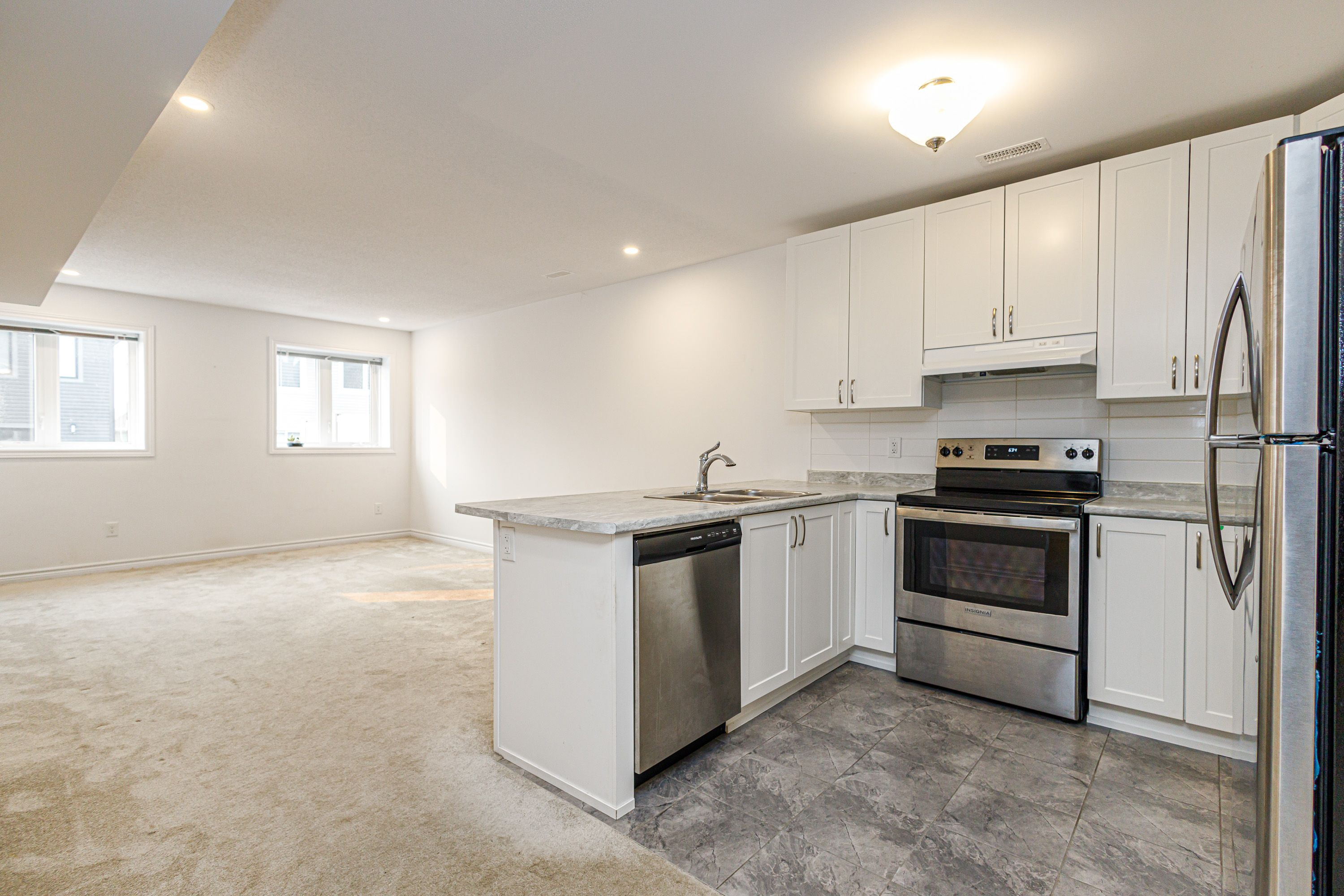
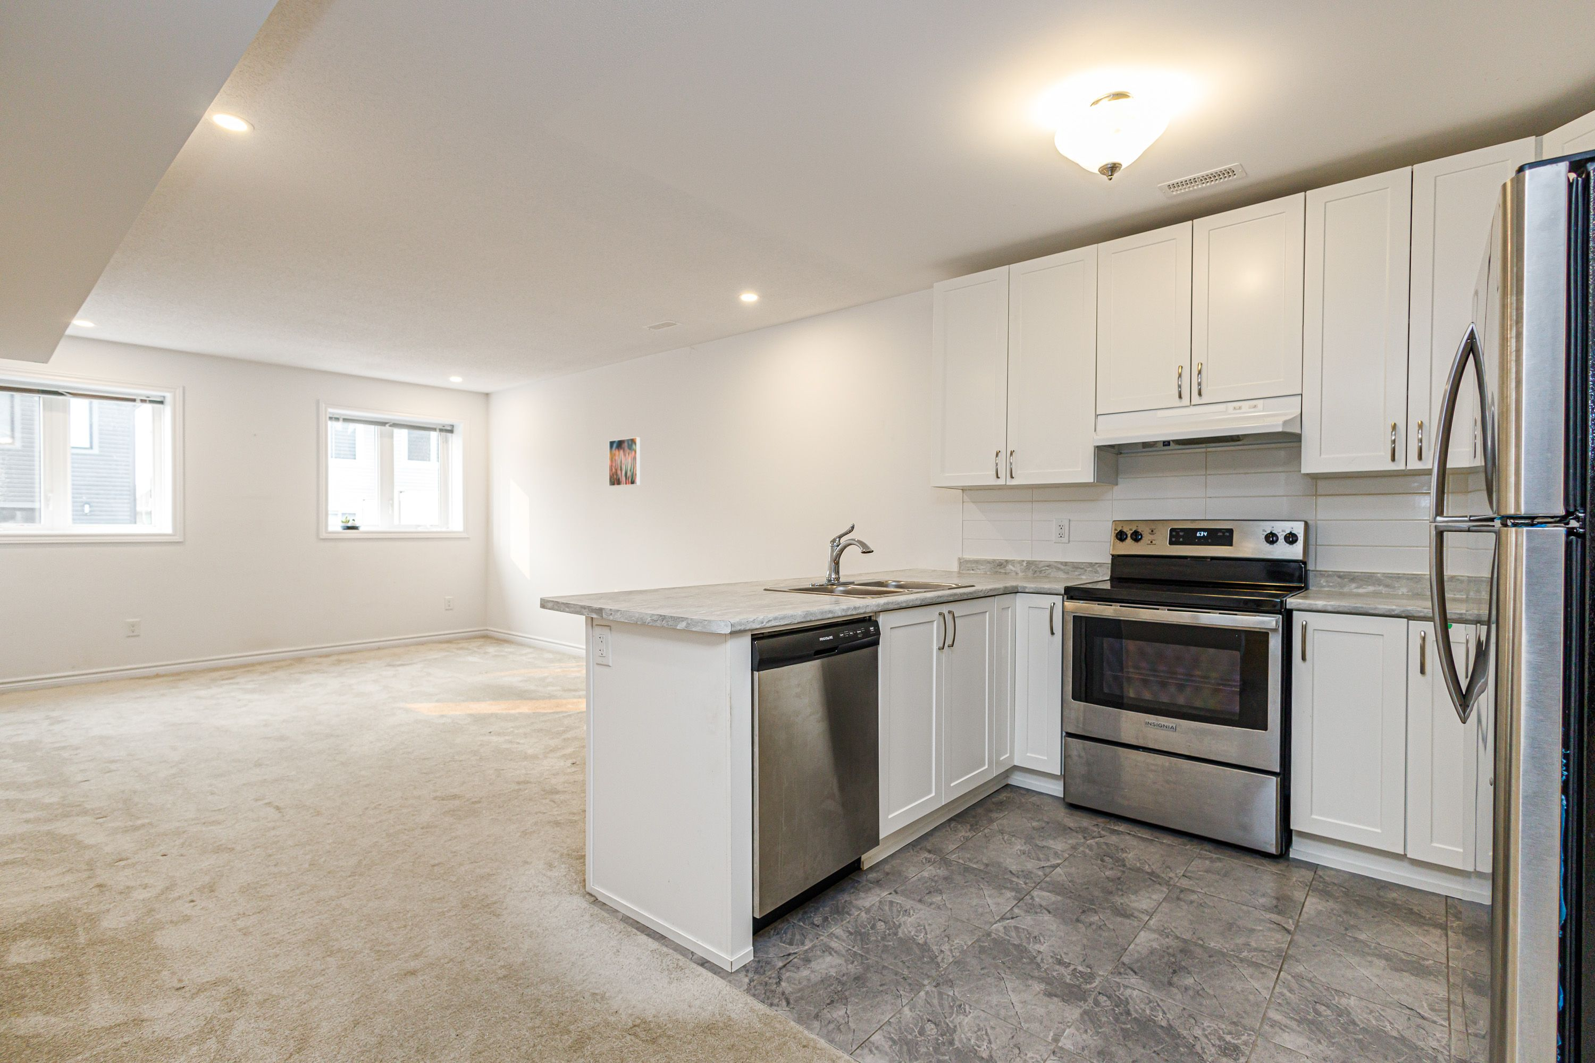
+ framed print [609,437,641,486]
